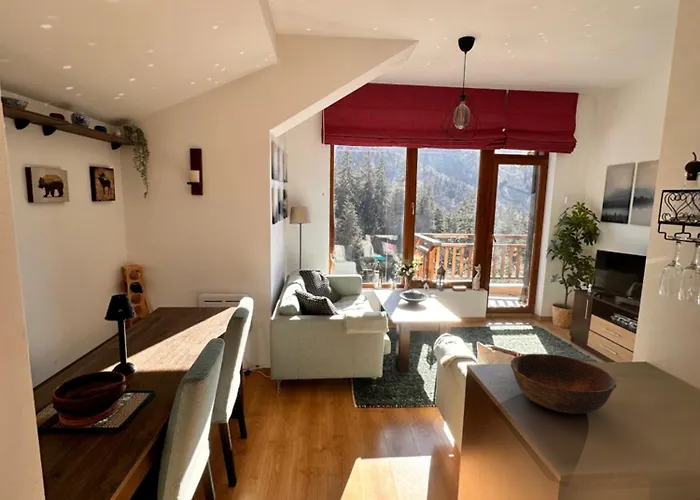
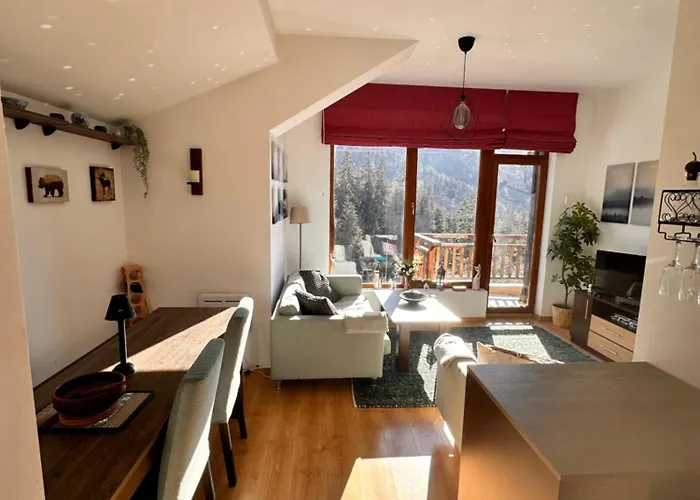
- bowl [510,353,617,415]
